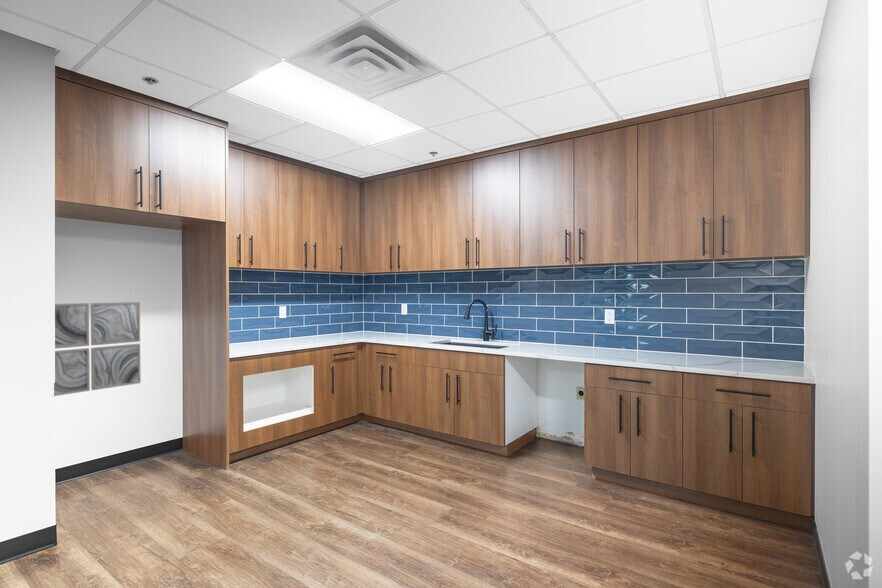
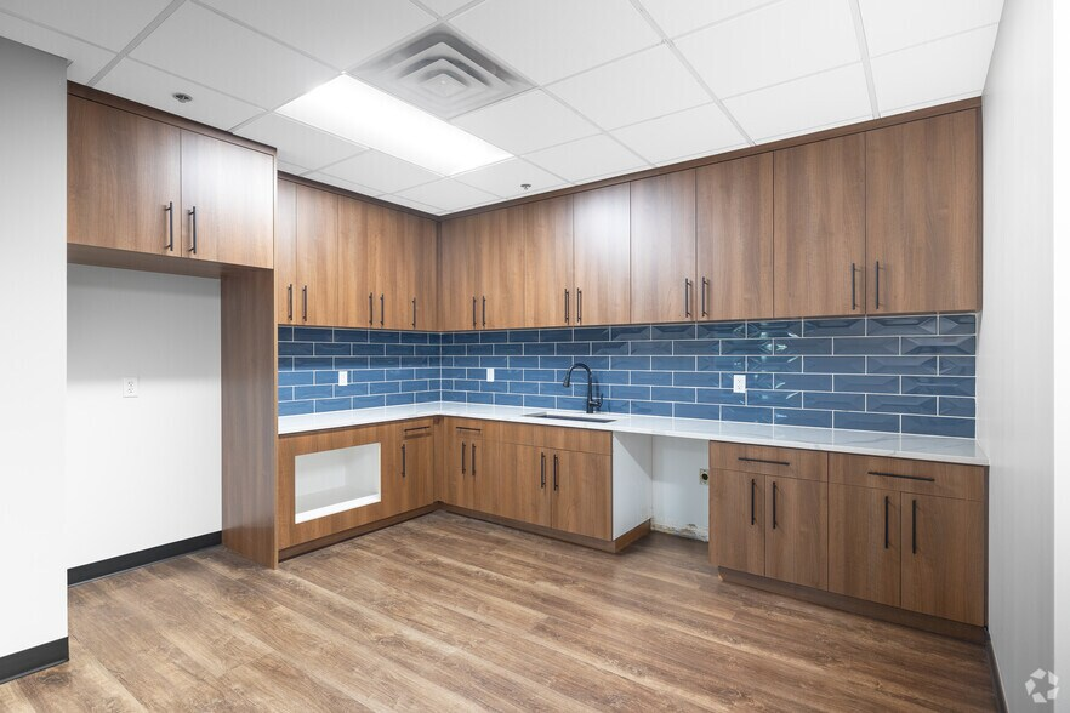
- wall art [53,301,142,397]
